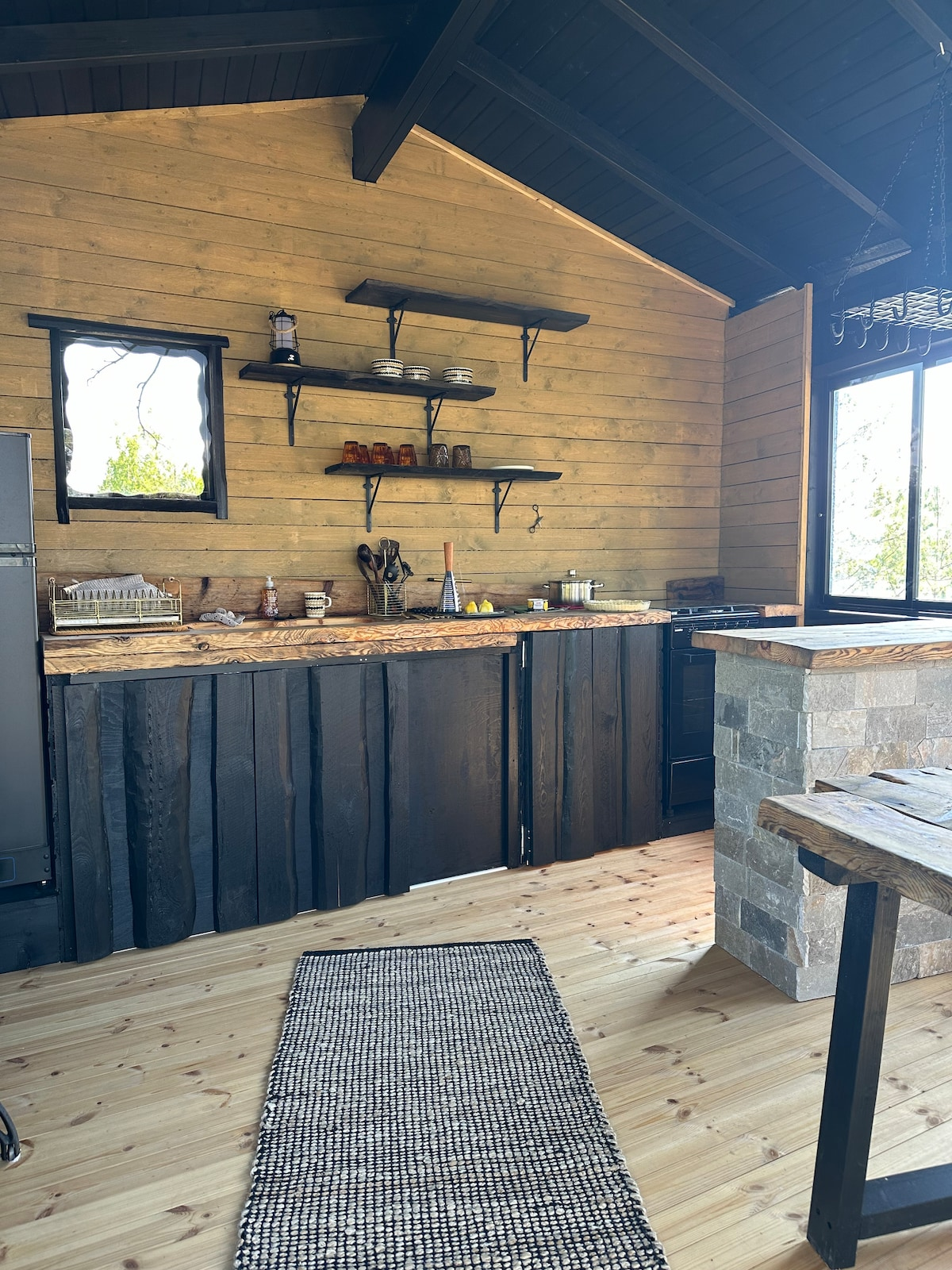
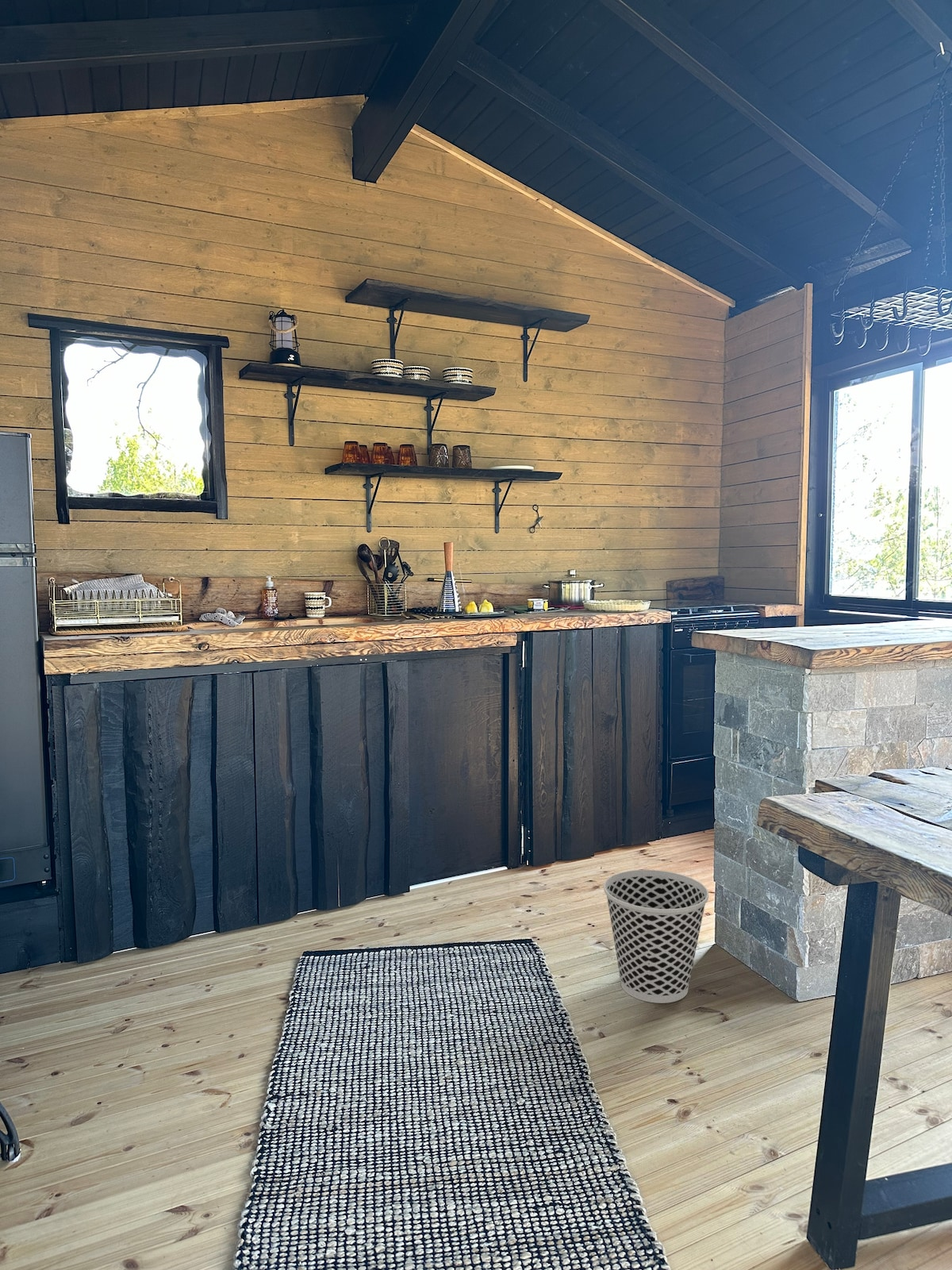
+ wastebasket [603,869,709,1004]
